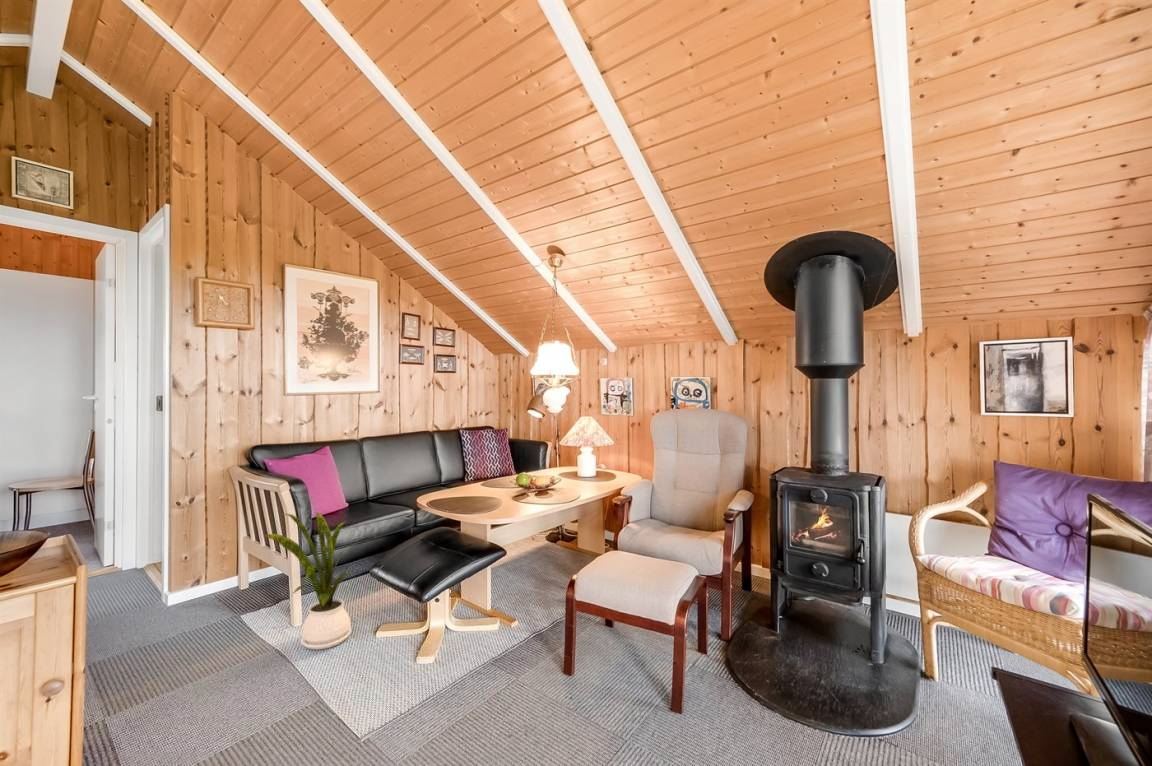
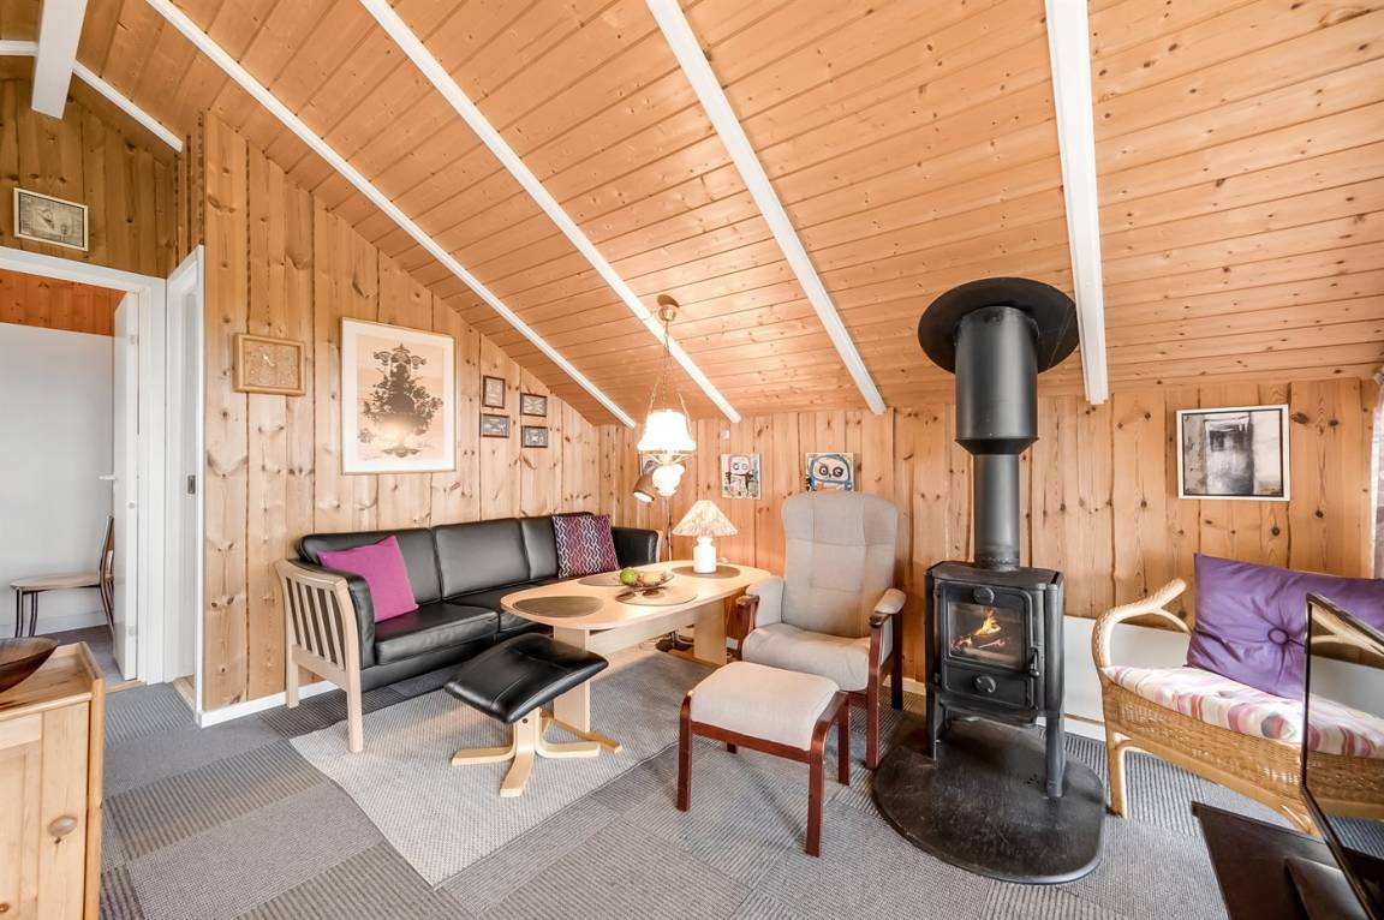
- house plant [264,510,359,651]
